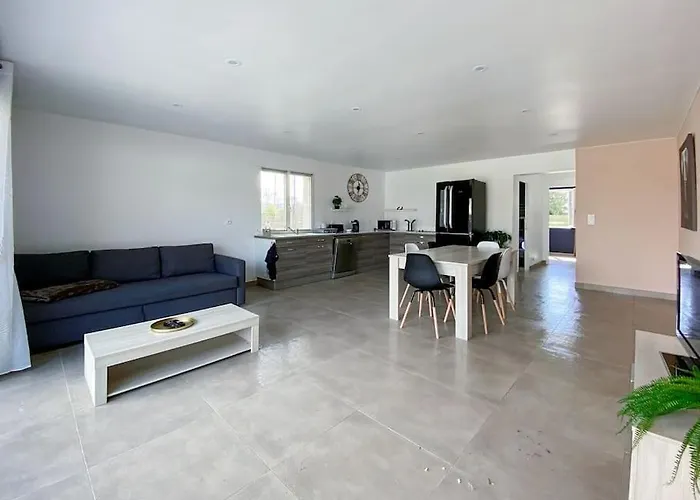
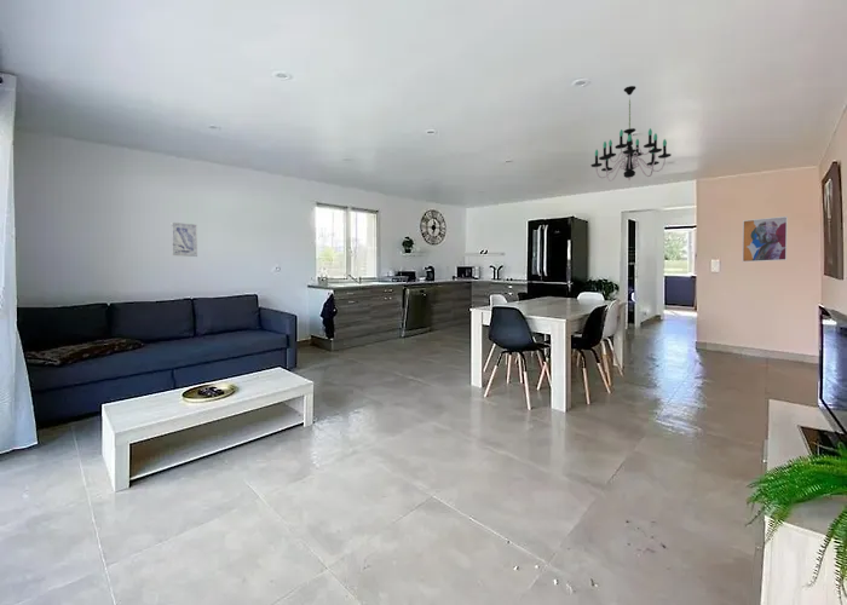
+ chandelier [589,85,673,183]
+ wall art [171,221,198,258]
+ wall art [741,215,789,264]
